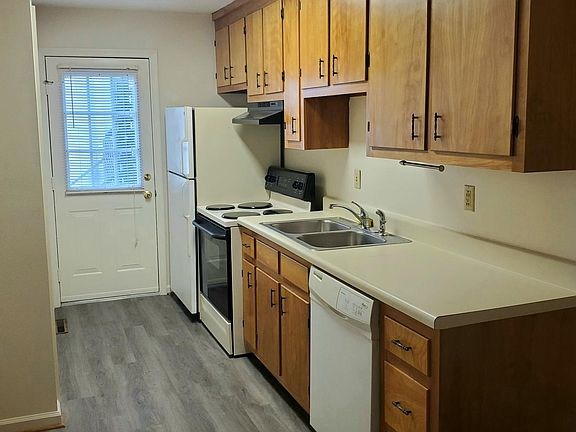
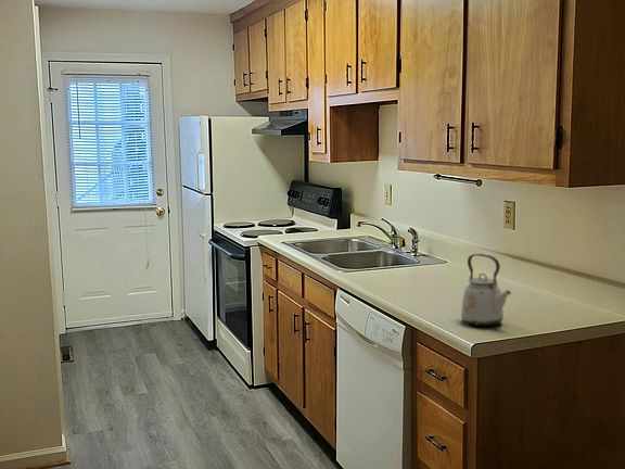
+ kettle [460,253,512,327]
